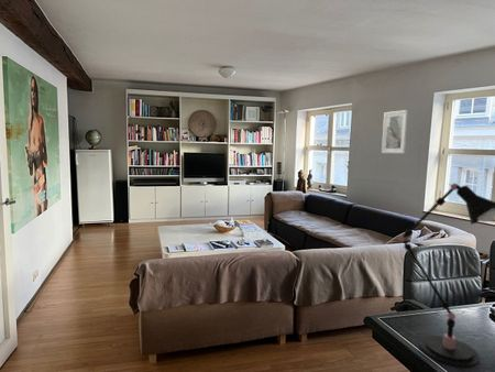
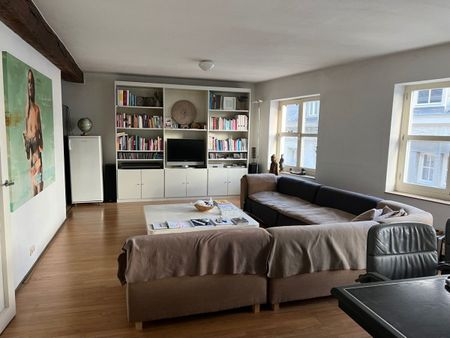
- desk lamp [395,183,495,370]
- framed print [381,109,409,154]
